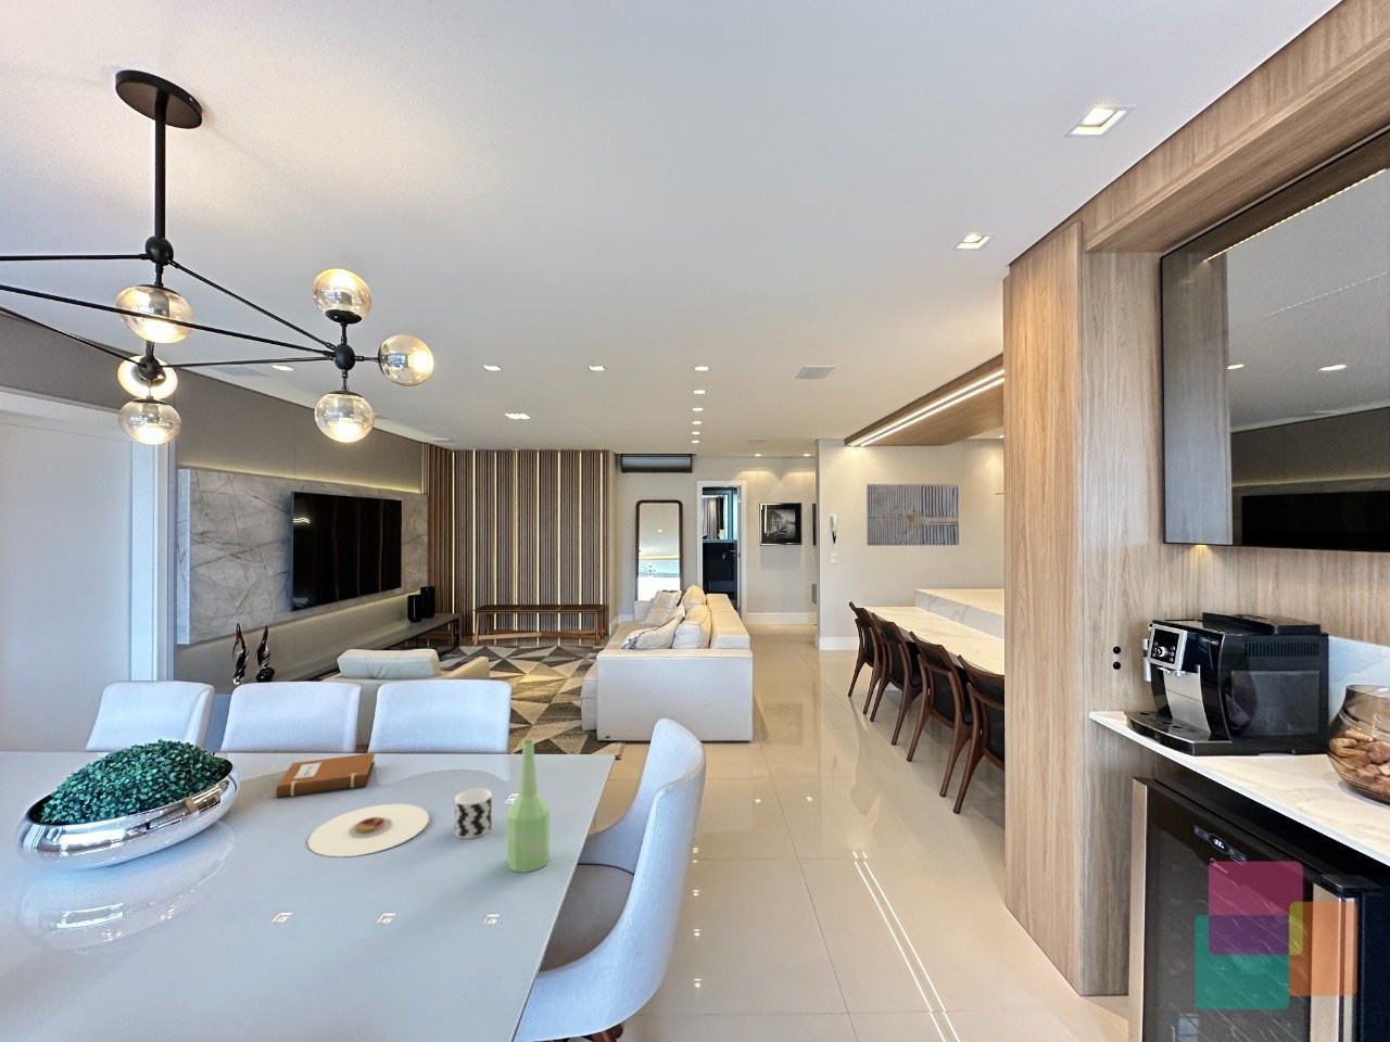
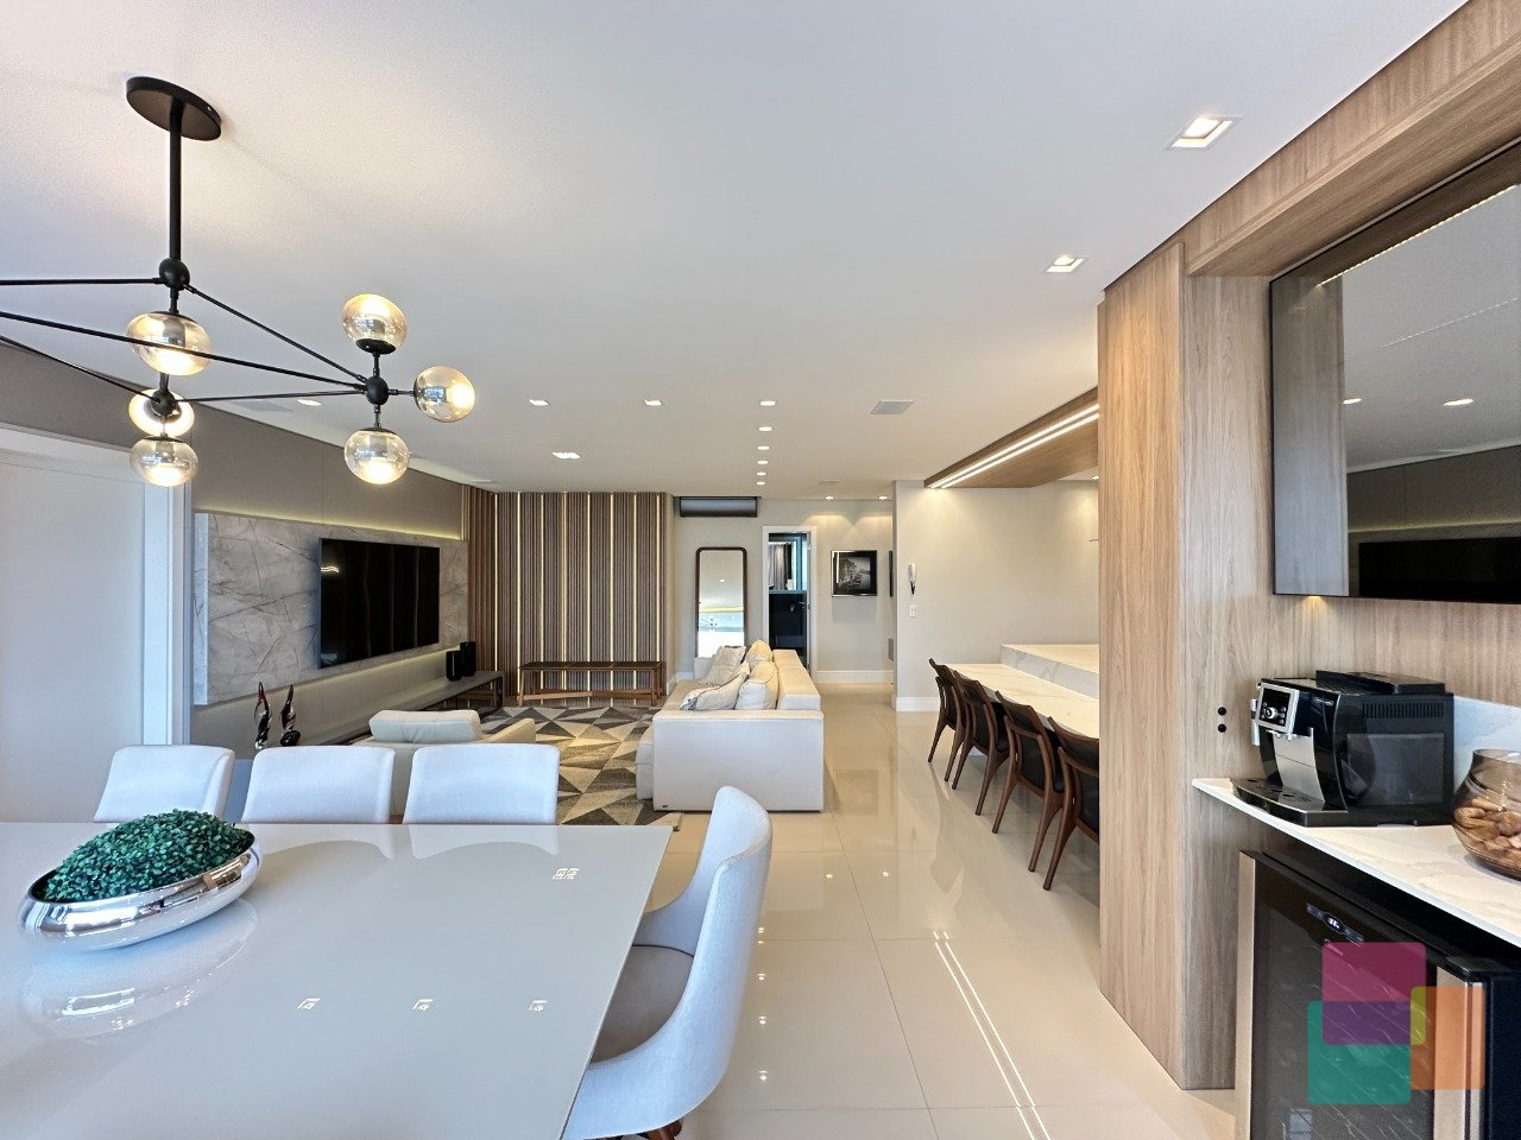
- bottle [506,739,549,873]
- plate [306,803,430,858]
- notebook [274,752,375,799]
- cup [454,788,493,841]
- wall art [866,483,960,547]
